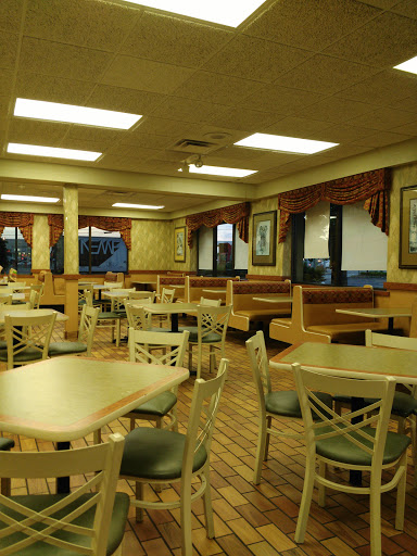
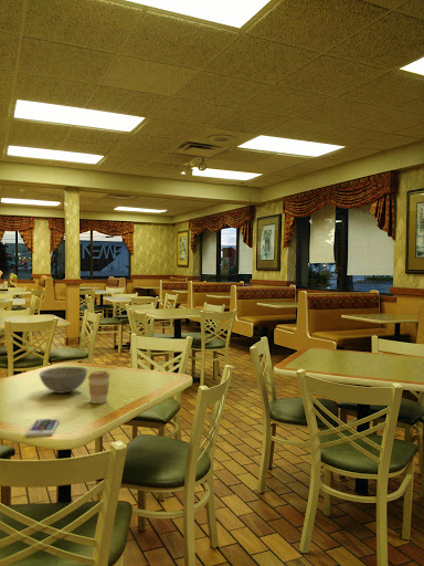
+ smartphone [25,418,61,438]
+ coffee cup [87,370,112,405]
+ bowl [39,366,88,395]
